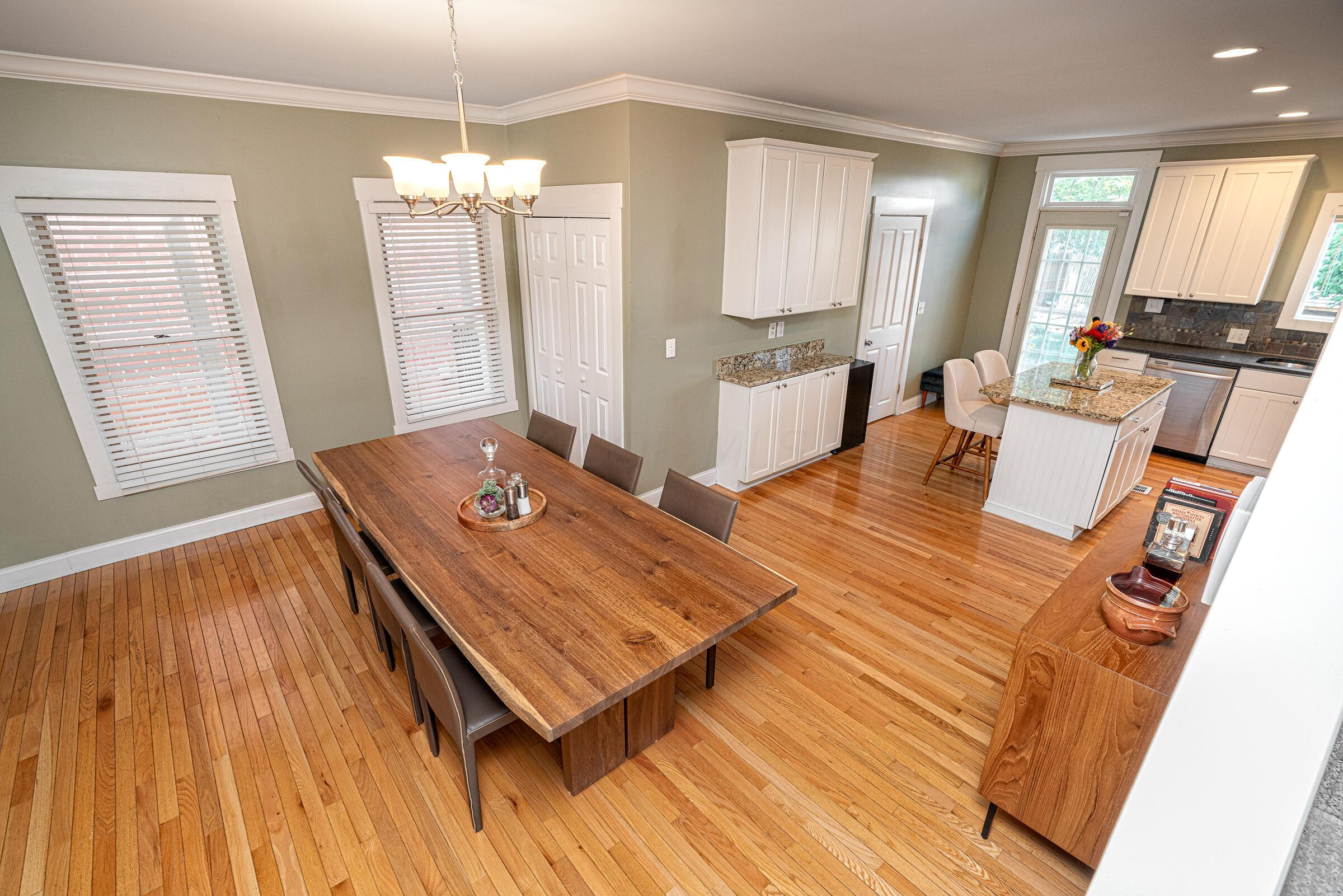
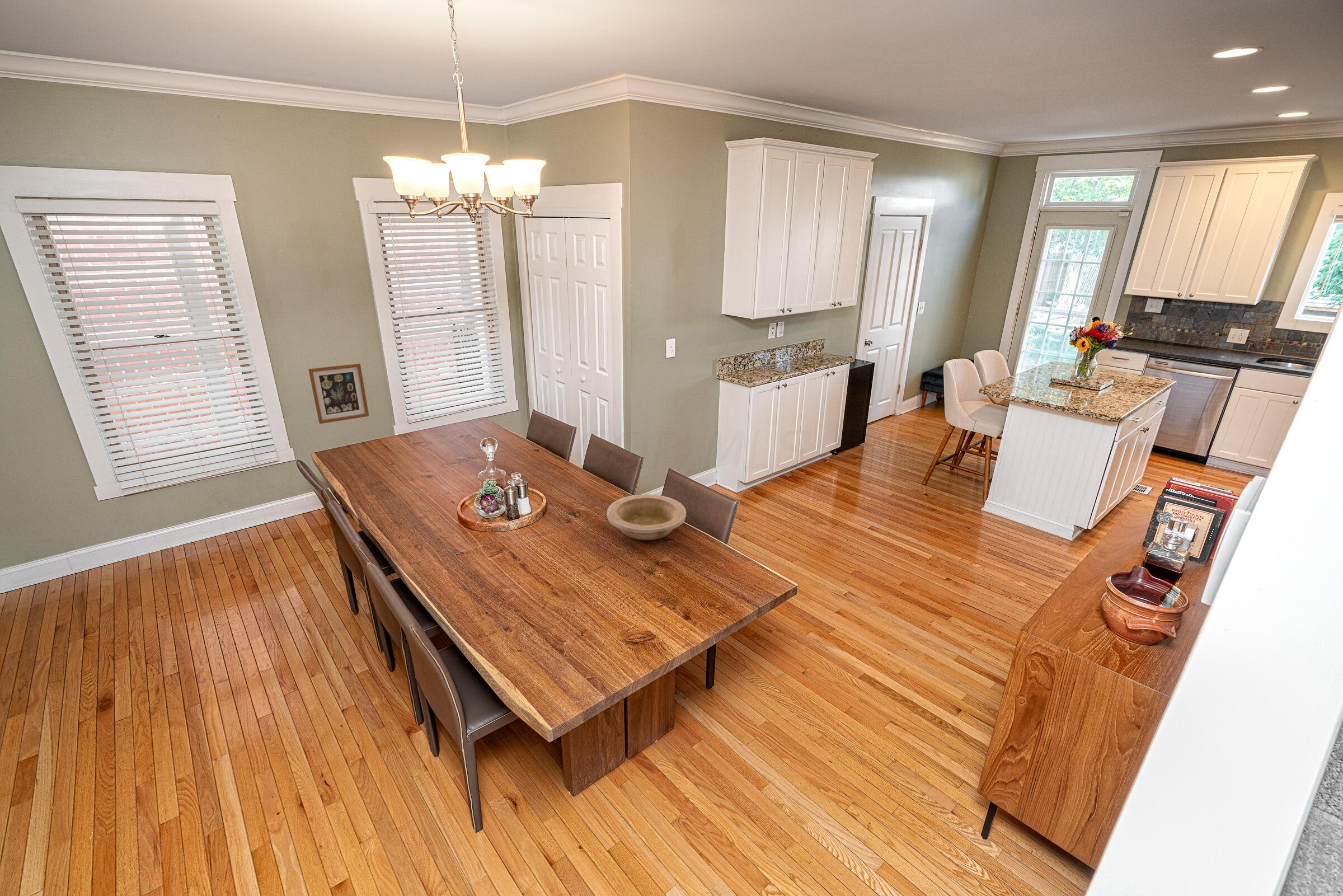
+ bowl [607,494,687,541]
+ wall art [308,363,370,424]
